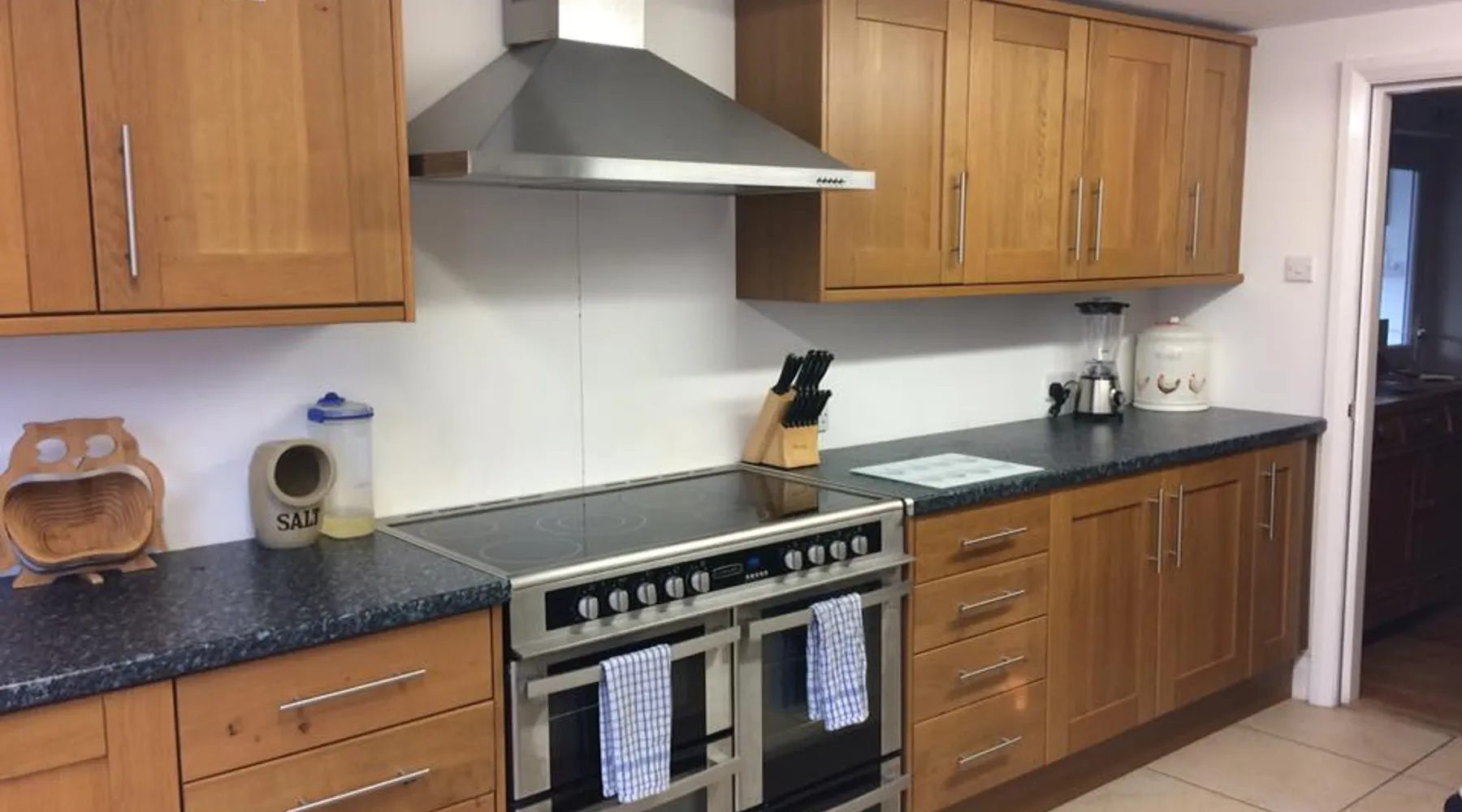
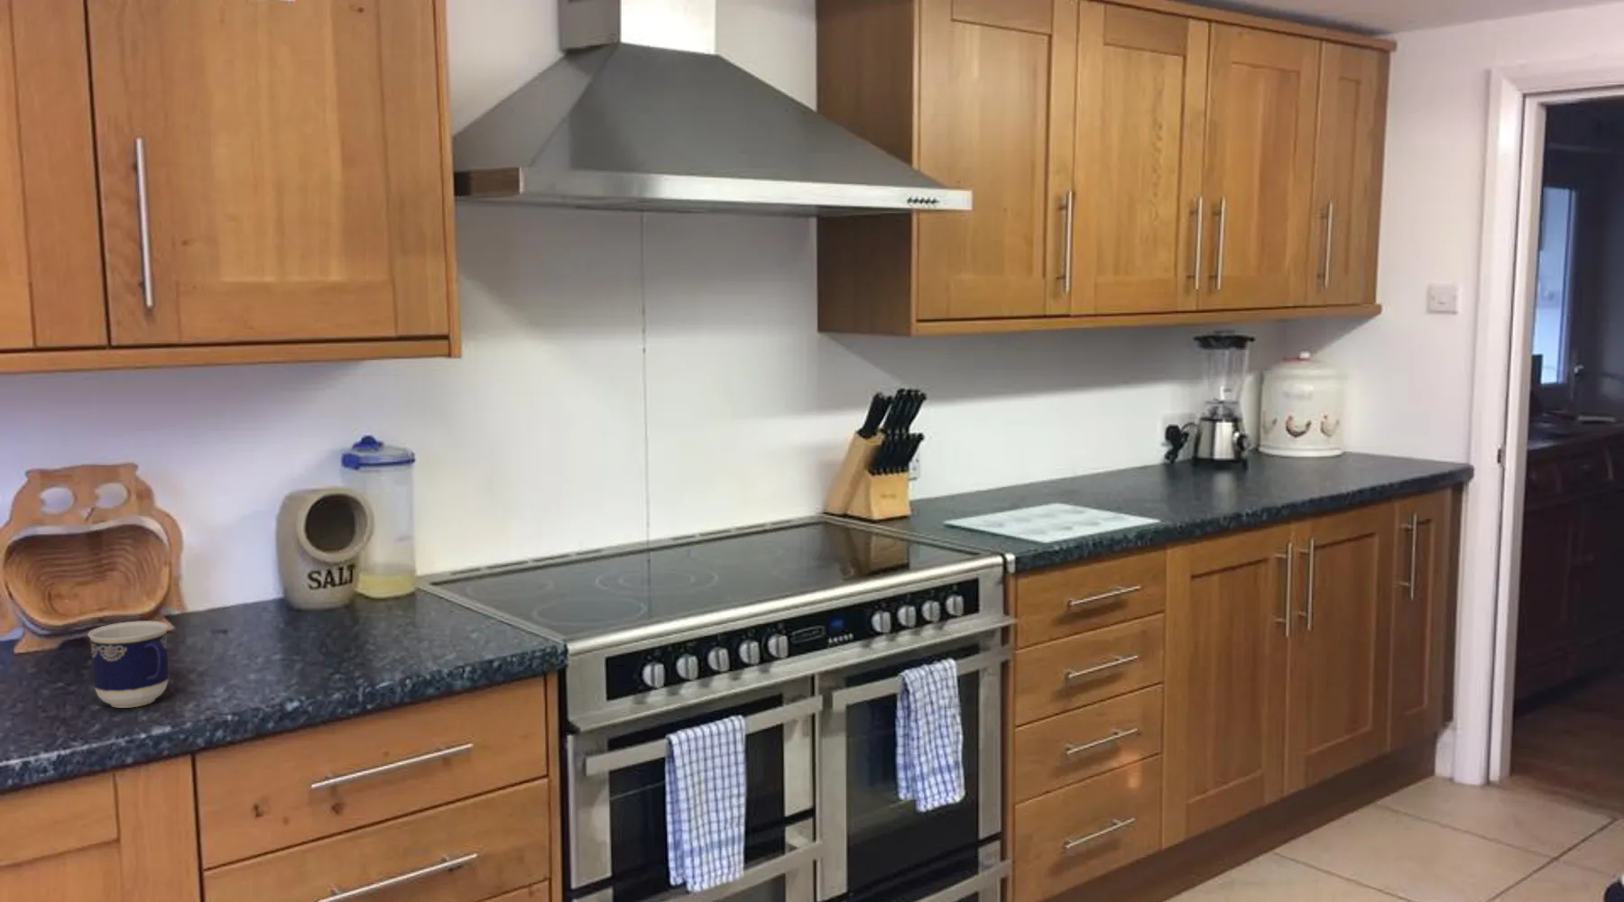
+ cup [87,620,170,709]
